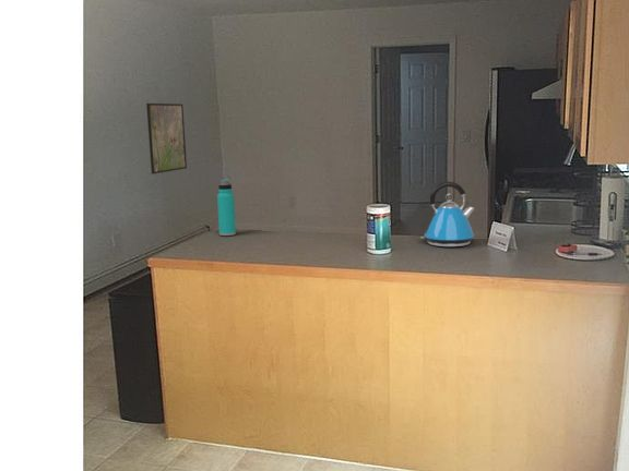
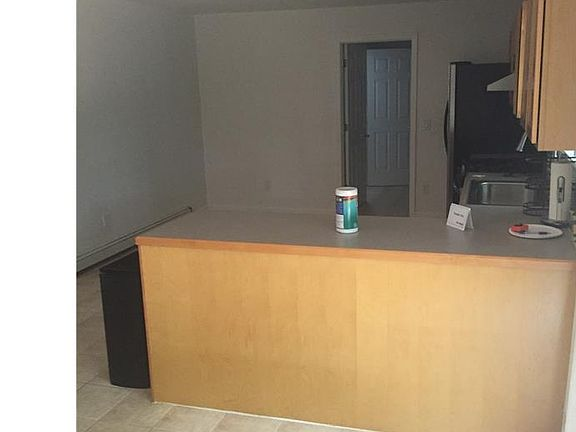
- kettle [419,181,475,247]
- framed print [145,102,188,174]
- water bottle [216,178,237,237]
